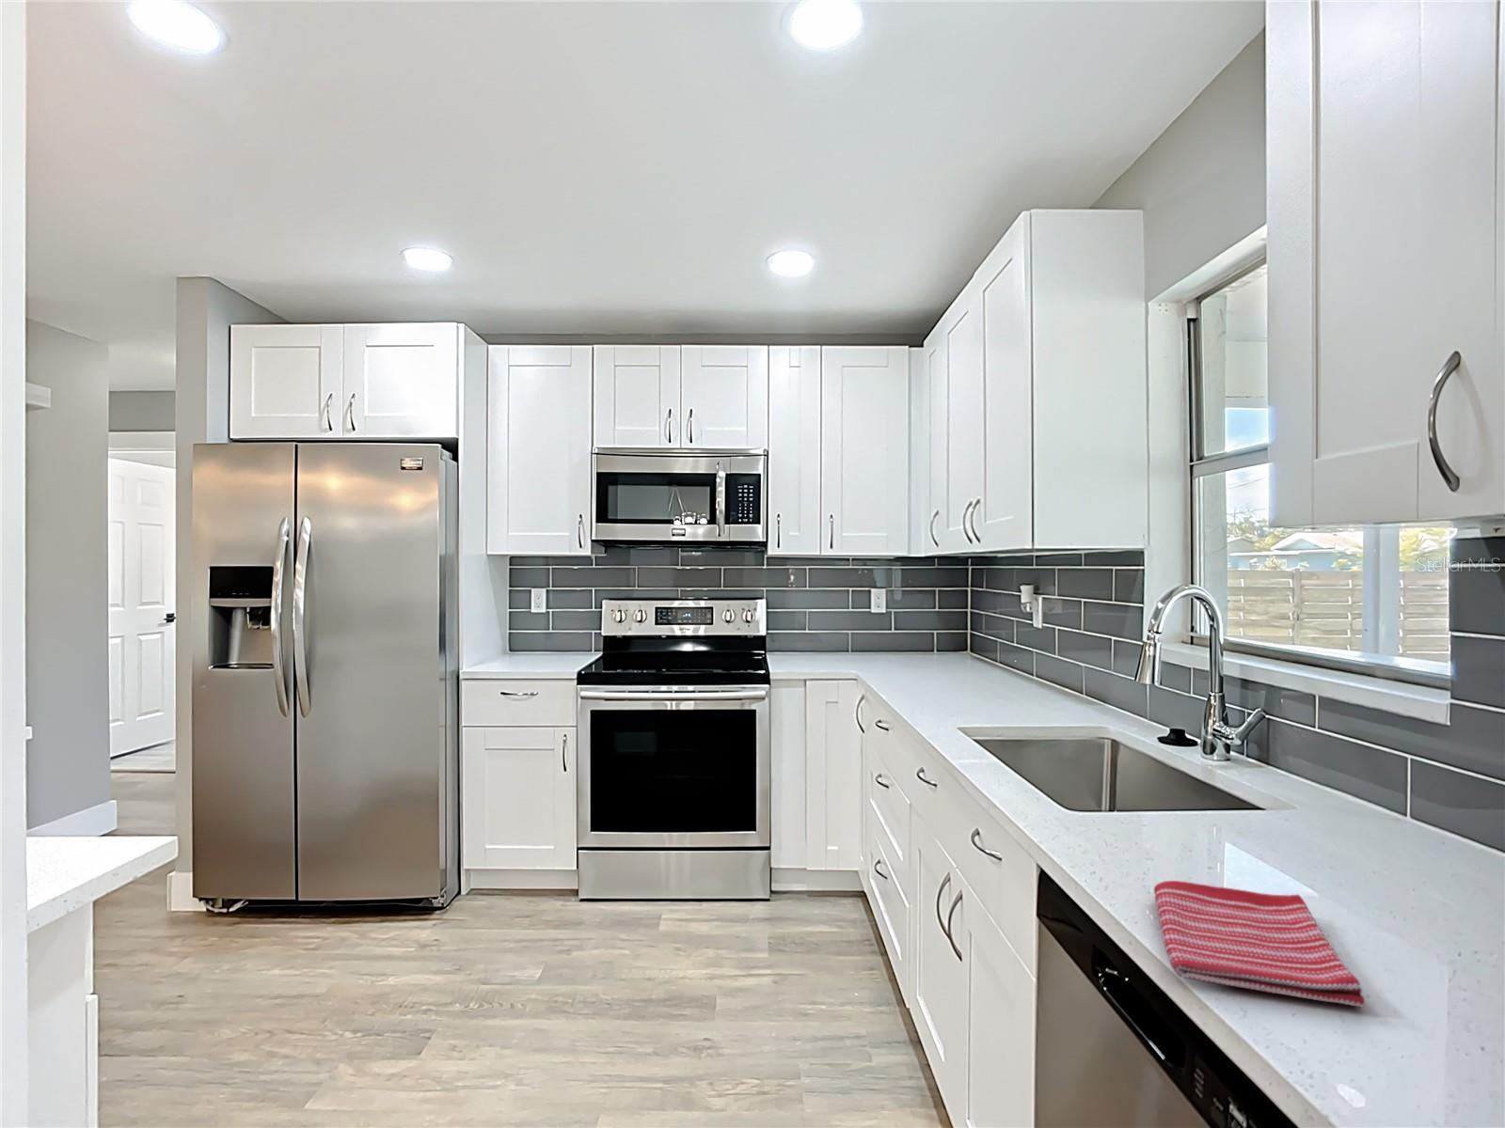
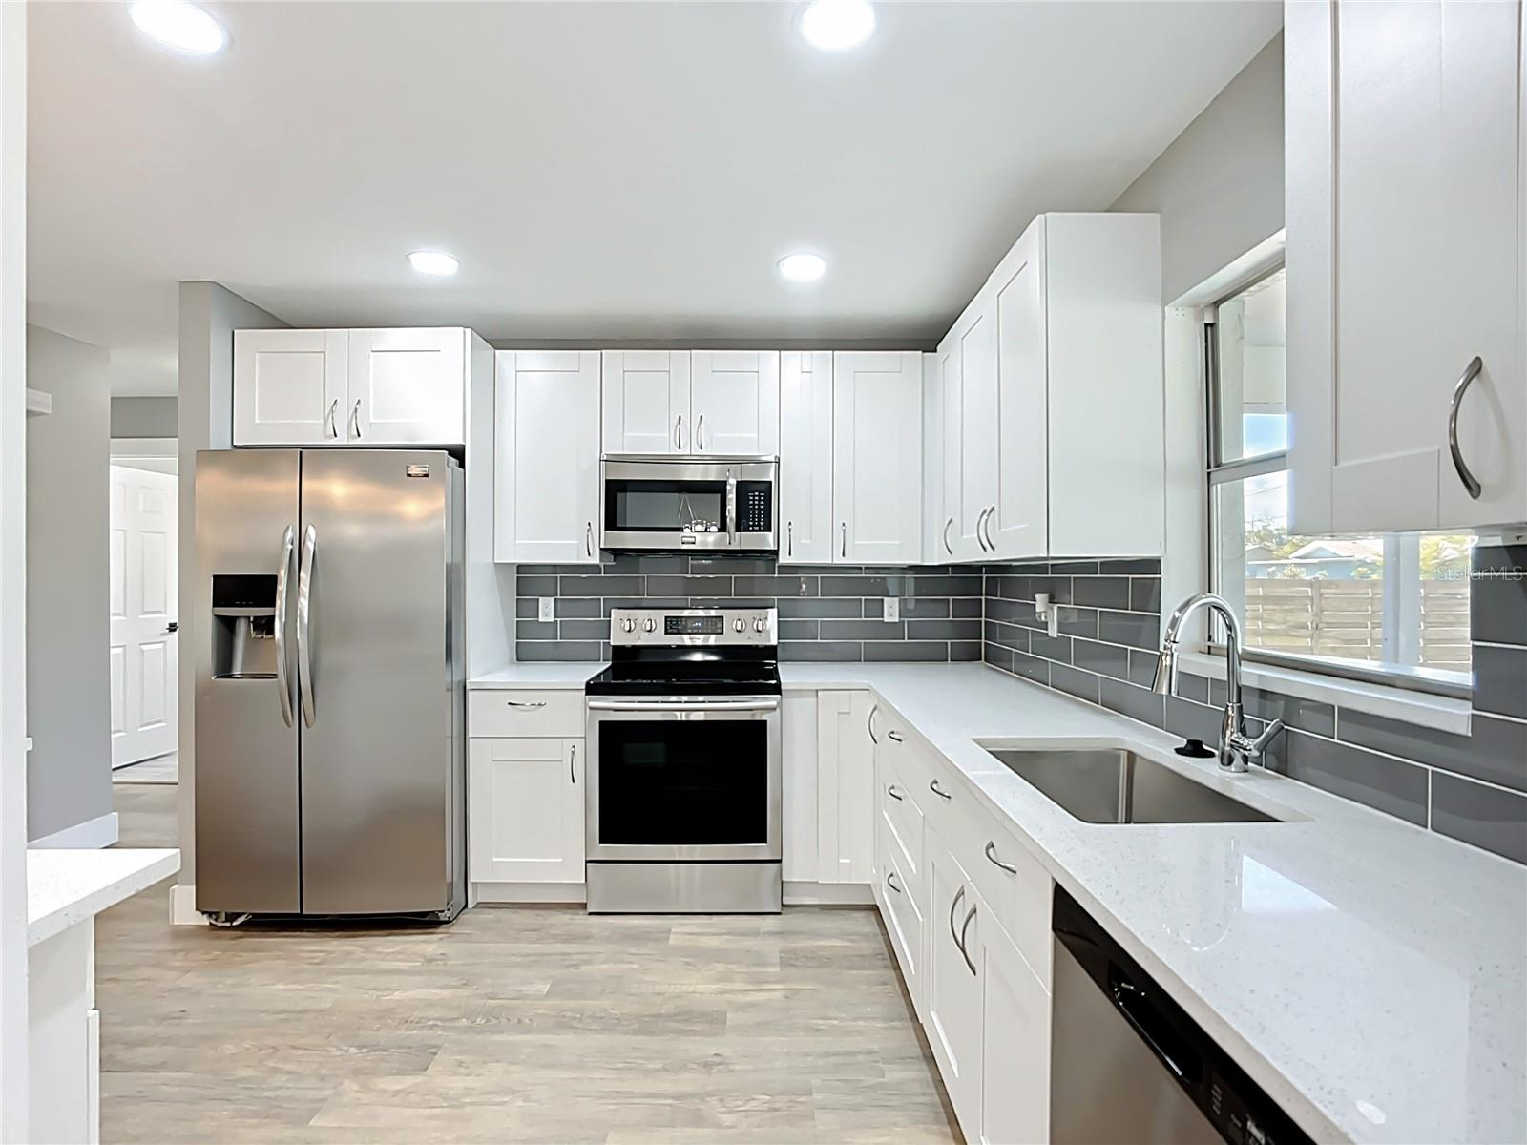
- dish towel [1153,880,1366,1008]
